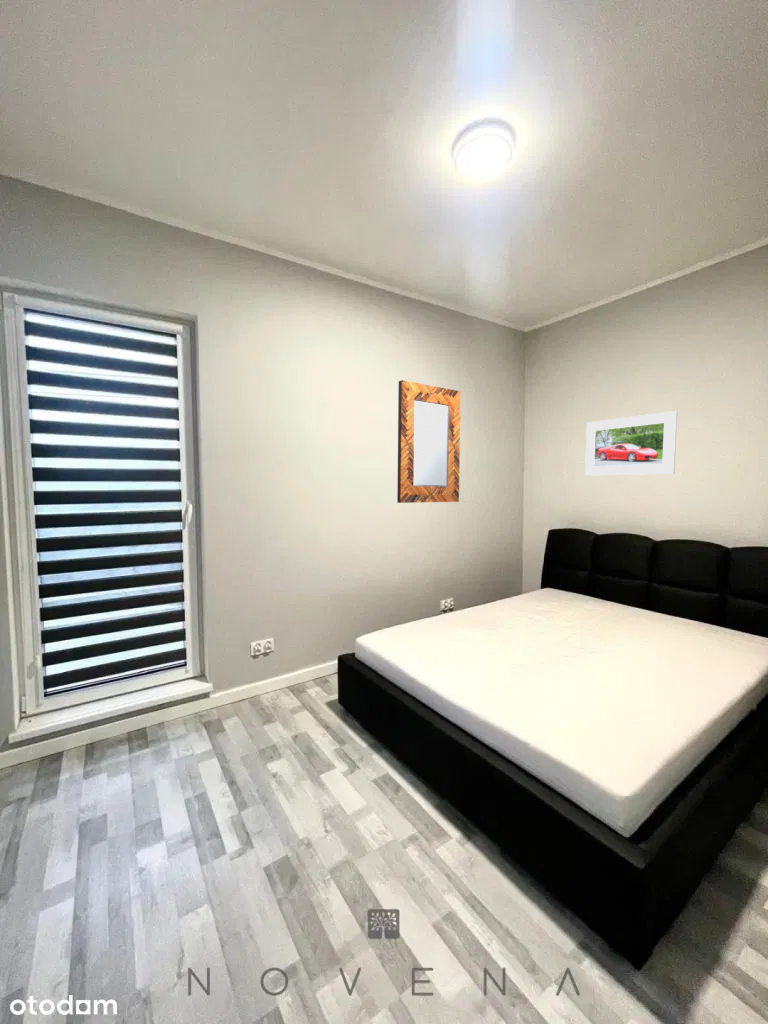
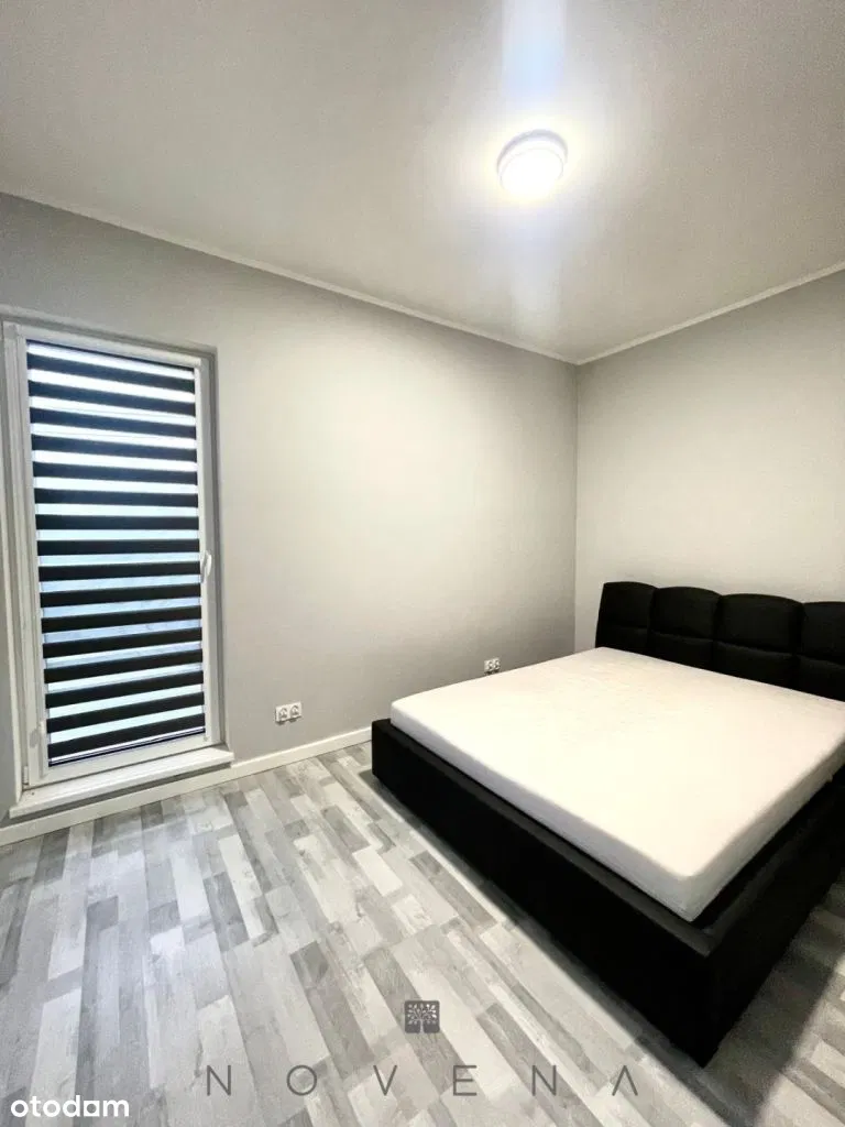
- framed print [584,410,678,477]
- home mirror [396,379,462,504]
